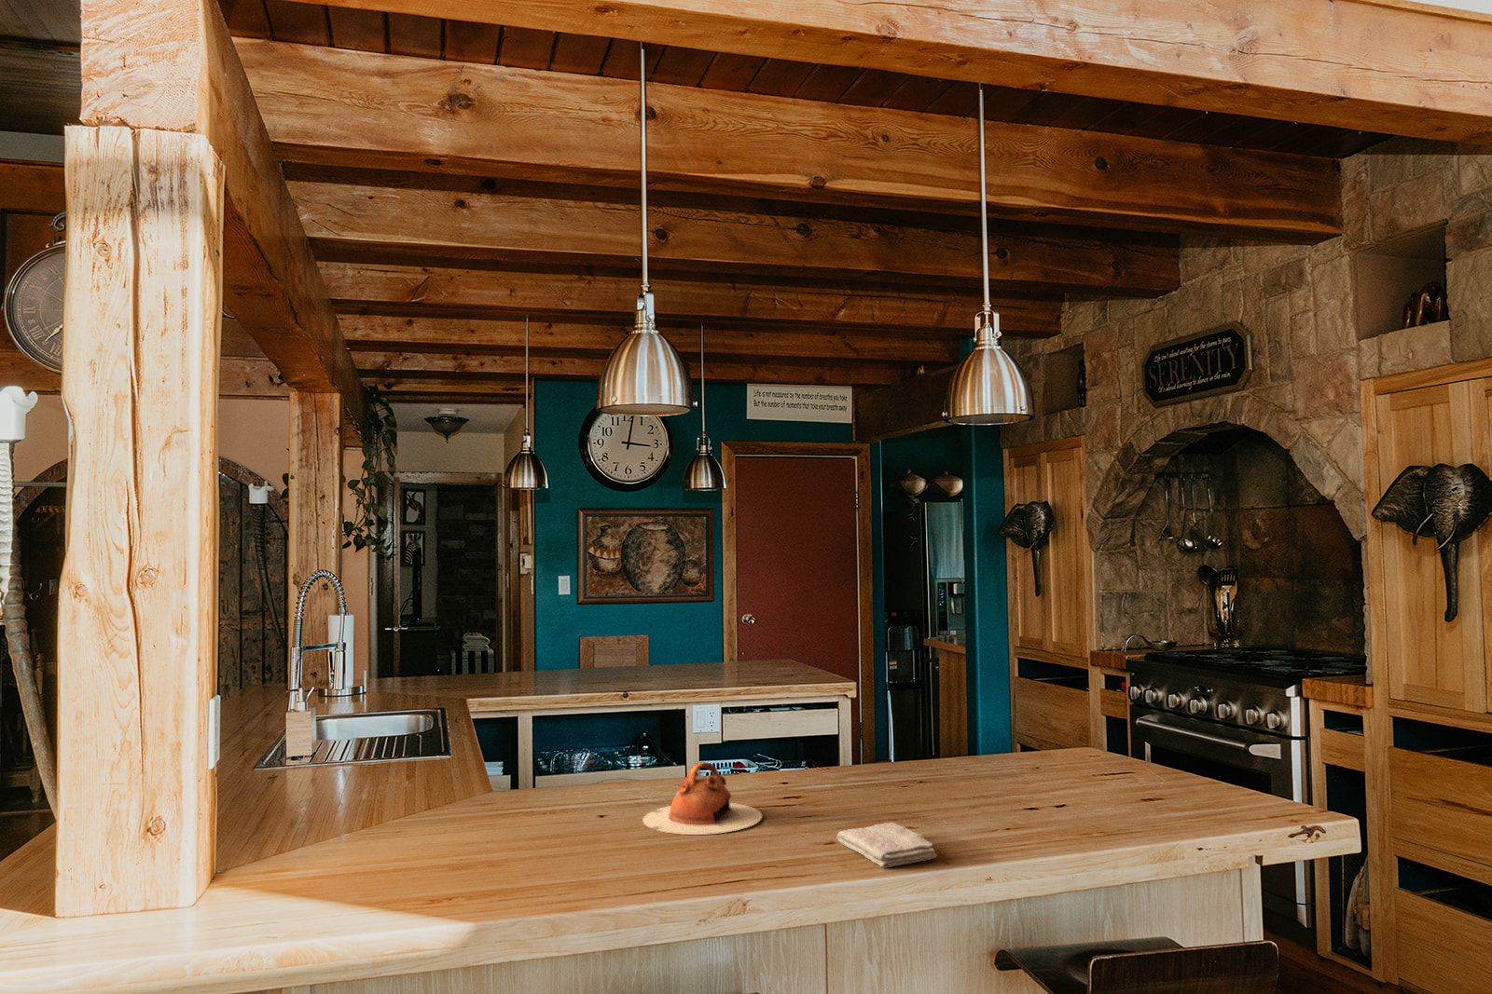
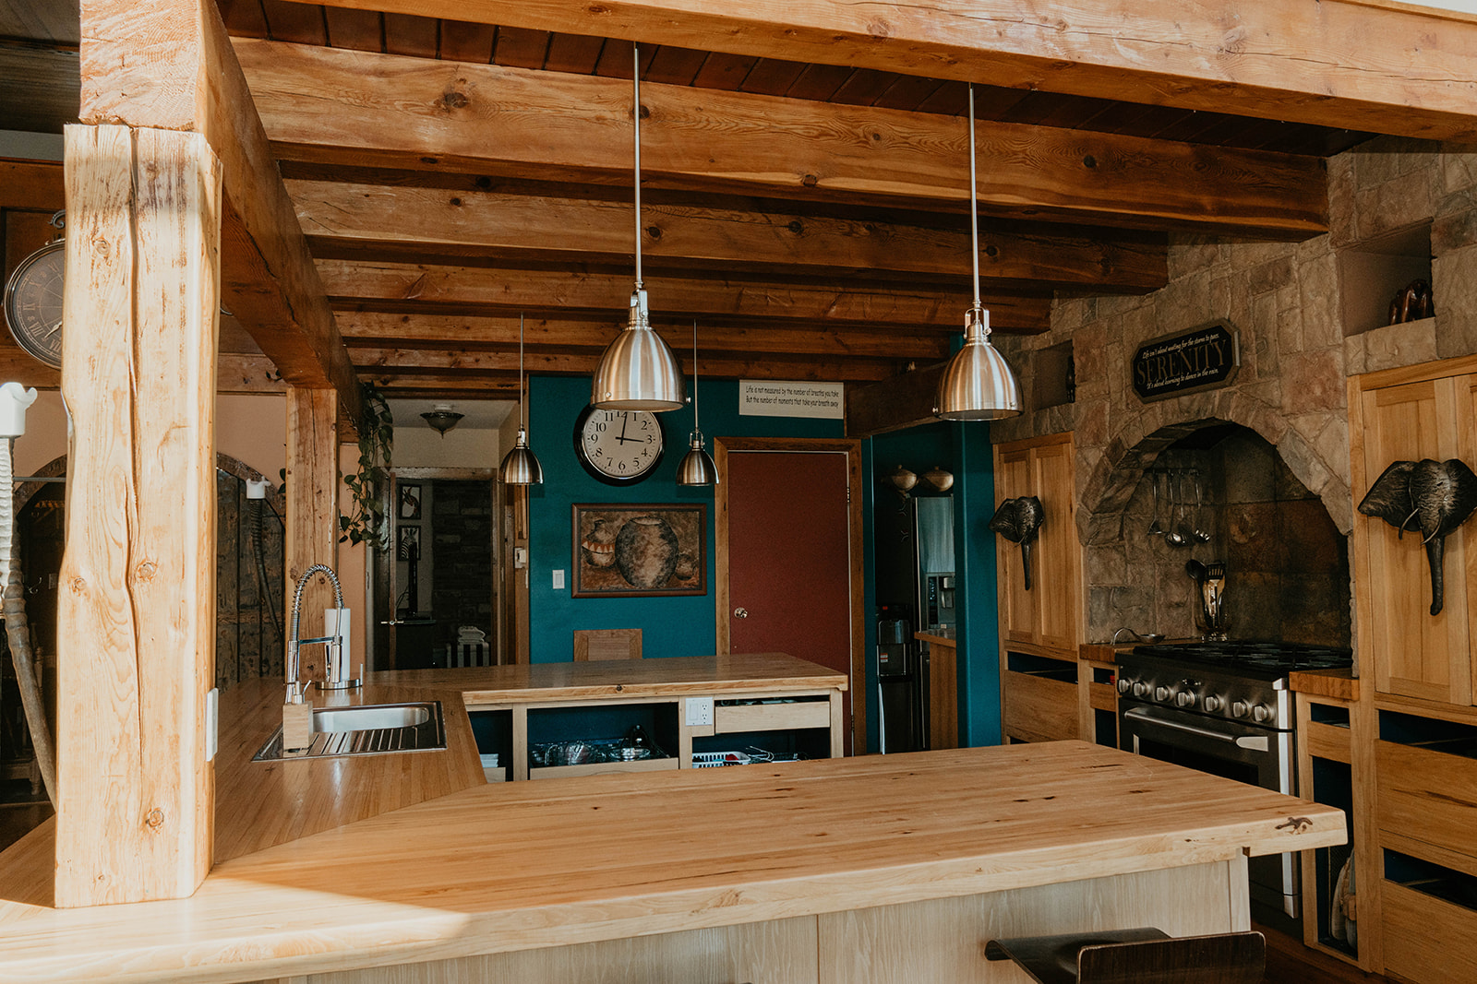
- washcloth [836,822,938,869]
- teapot [642,760,764,835]
